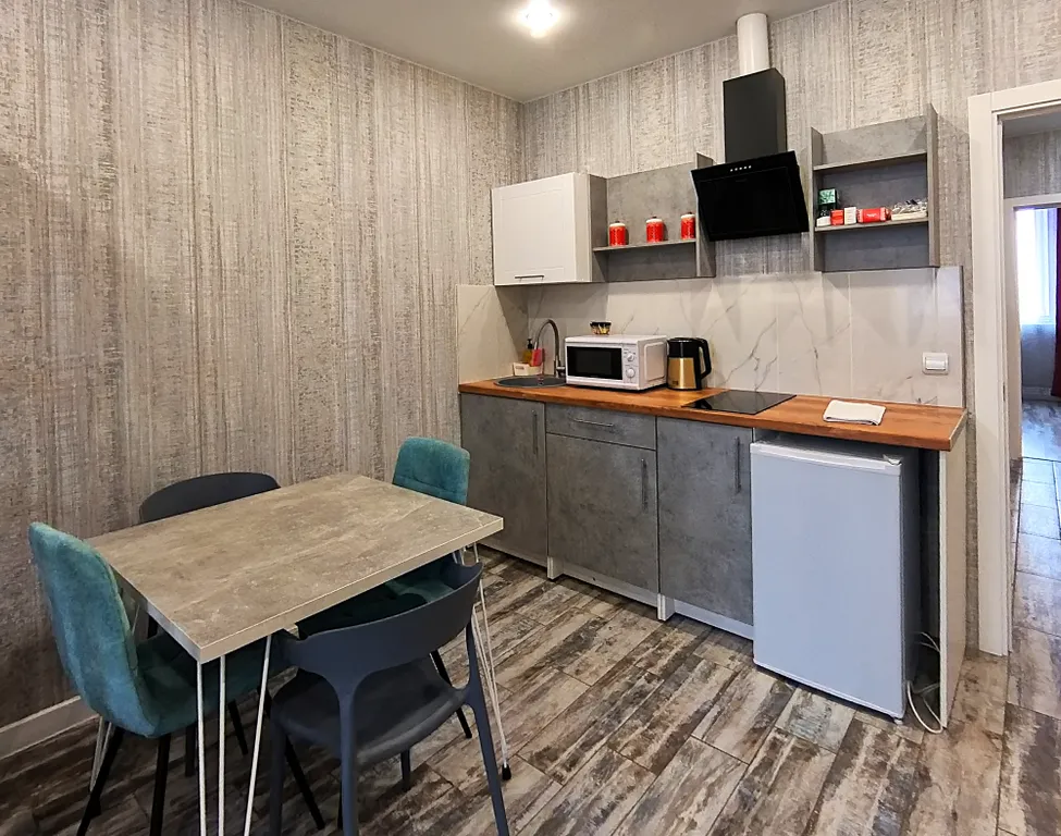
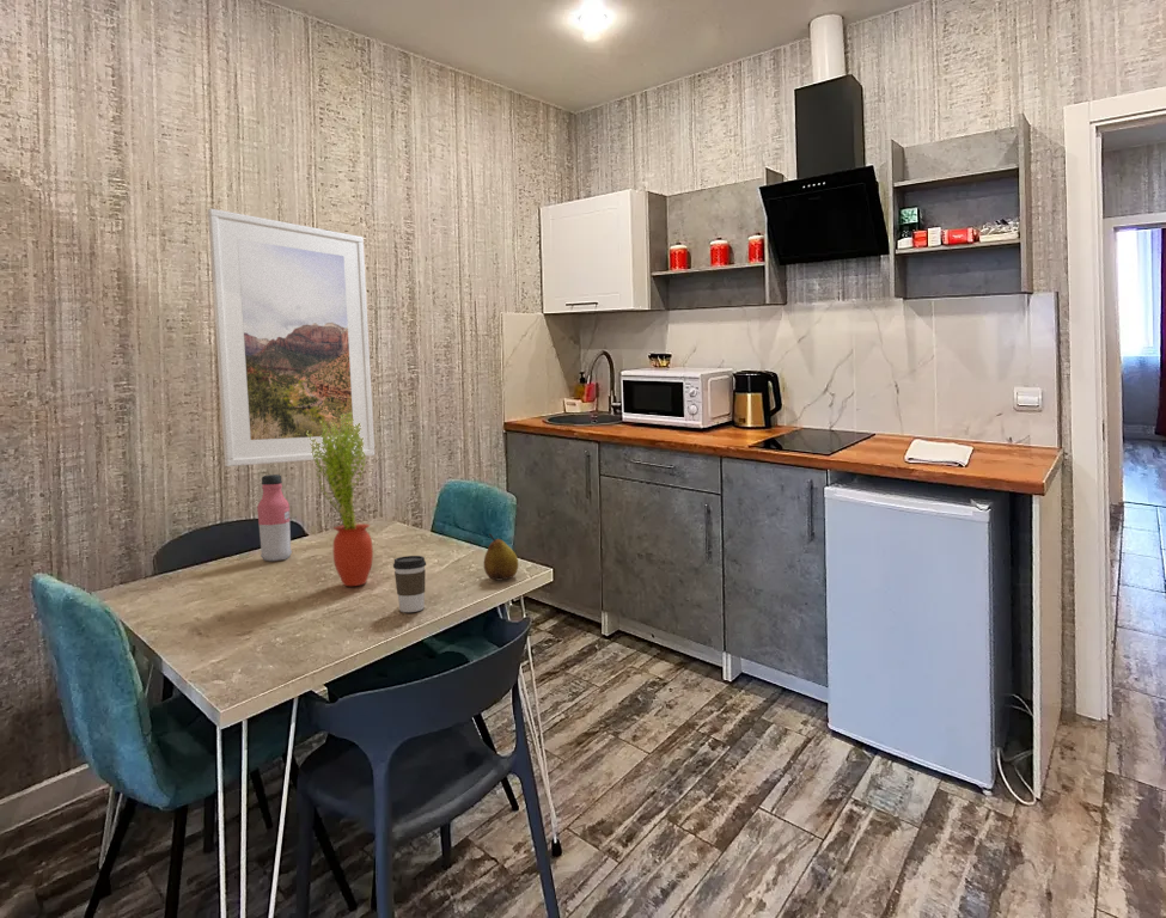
+ water bottle [256,473,293,562]
+ potted plant [306,412,374,587]
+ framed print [207,208,376,467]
+ fruit [483,532,519,581]
+ coffee cup [392,555,427,613]
